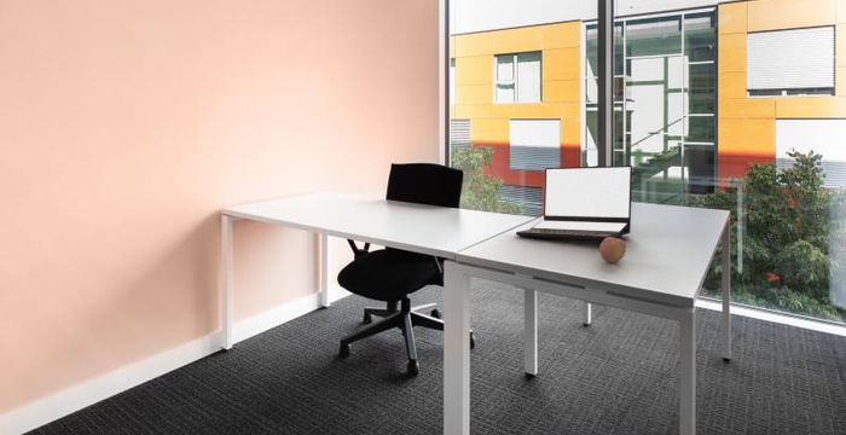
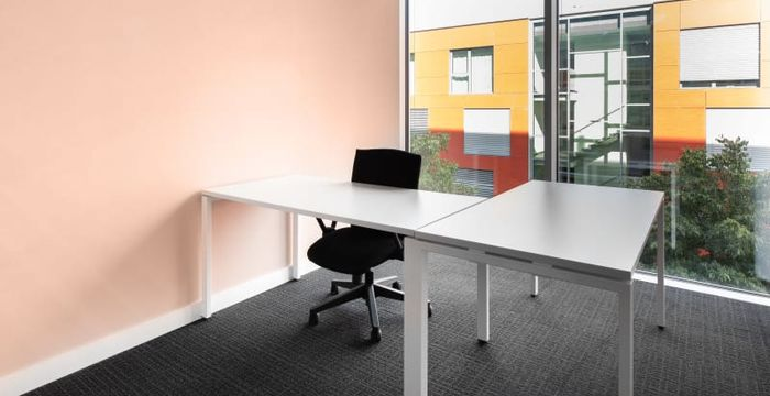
- fruit [598,237,627,263]
- laptop [515,164,633,242]
